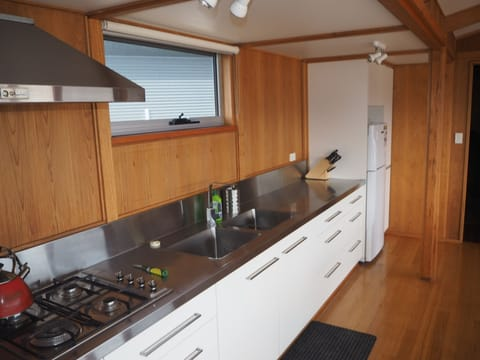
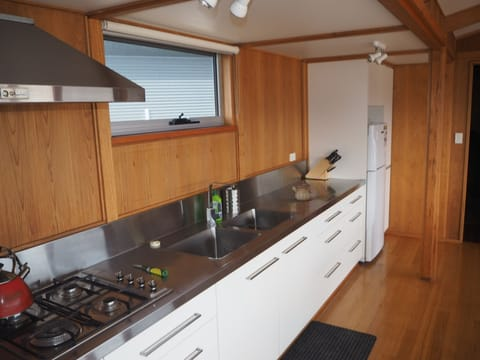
+ teapot [291,179,318,202]
